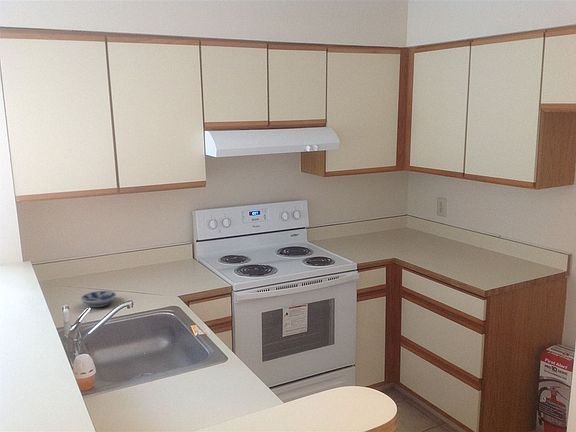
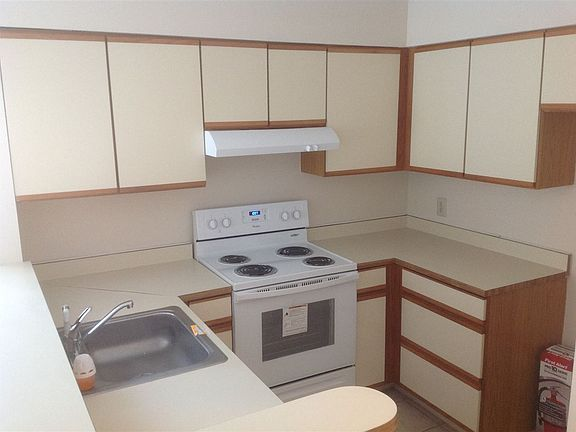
- bowl [80,290,117,308]
